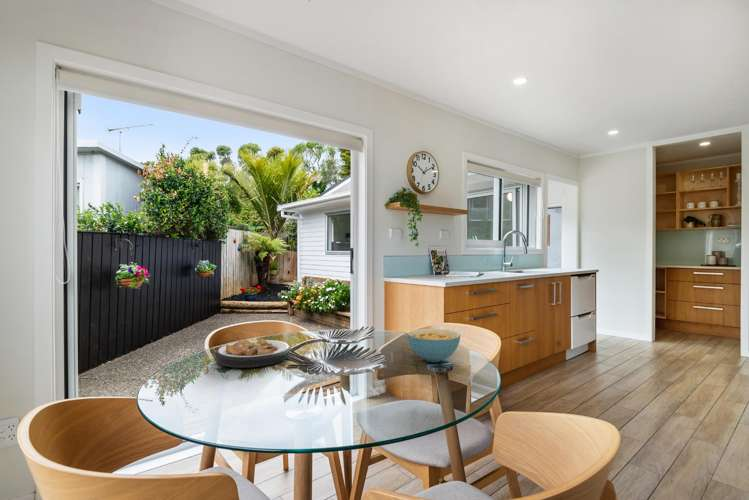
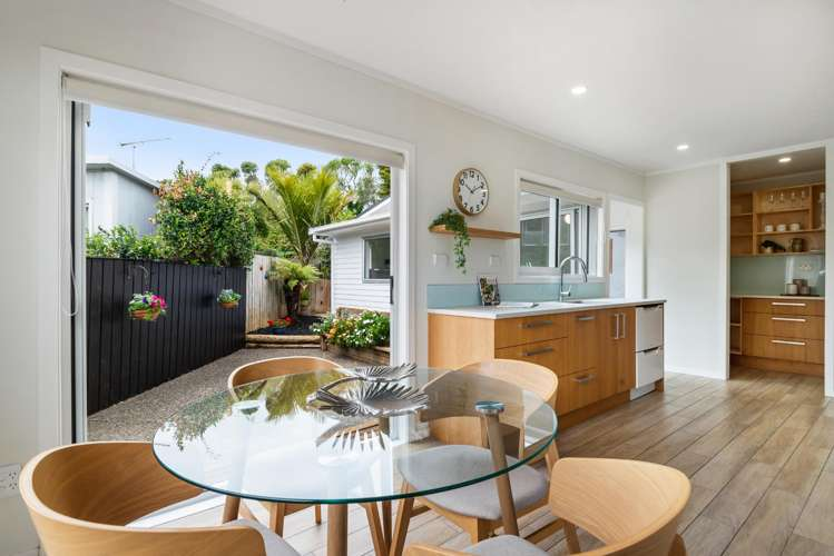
- cereal bowl [406,328,461,363]
- plate [213,338,292,369]
